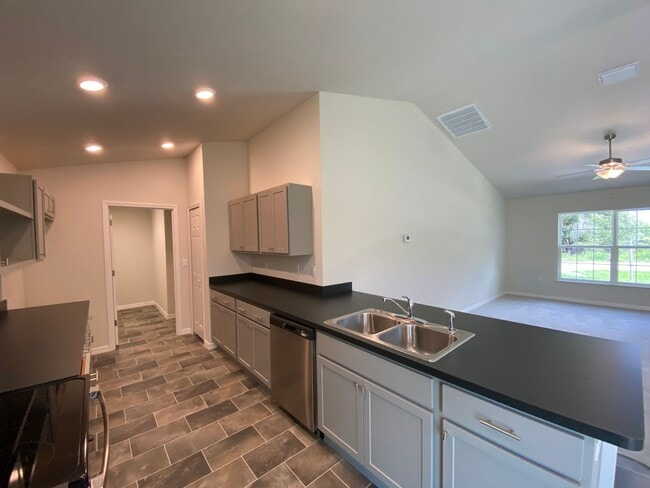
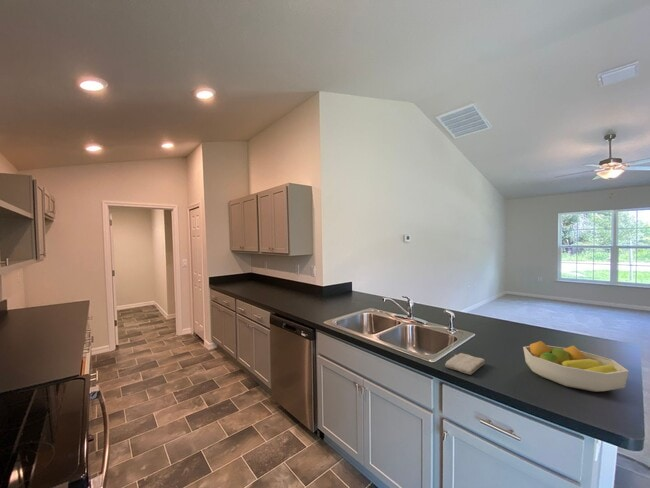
+ fruit bowl [522,340,630,393]
+ washcloth [444,352,486,376]
